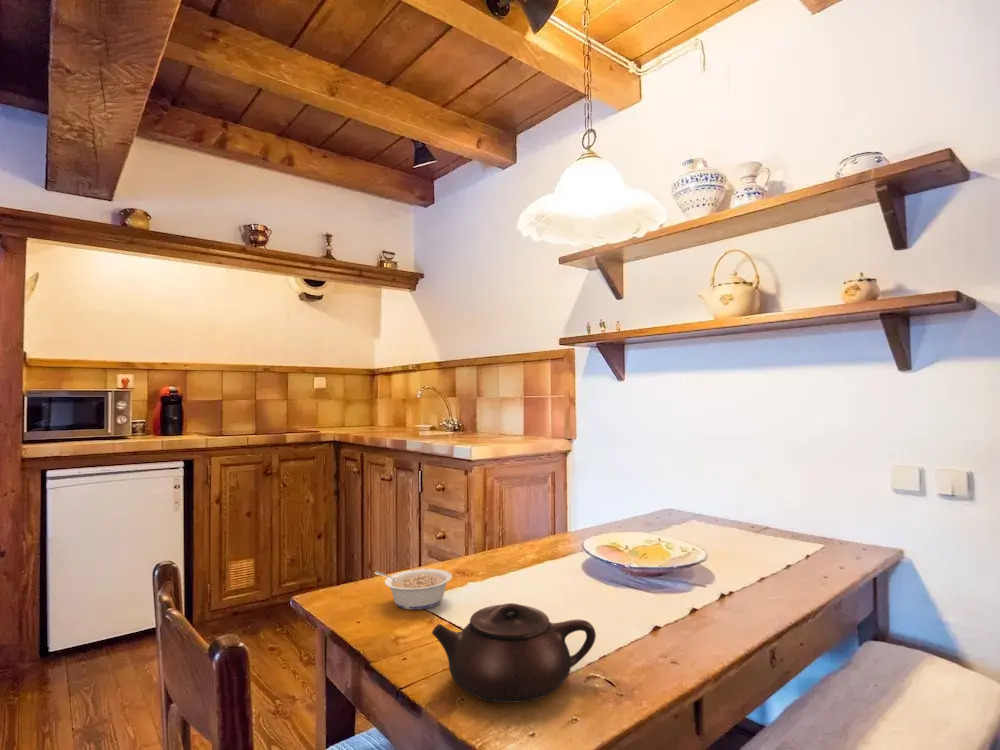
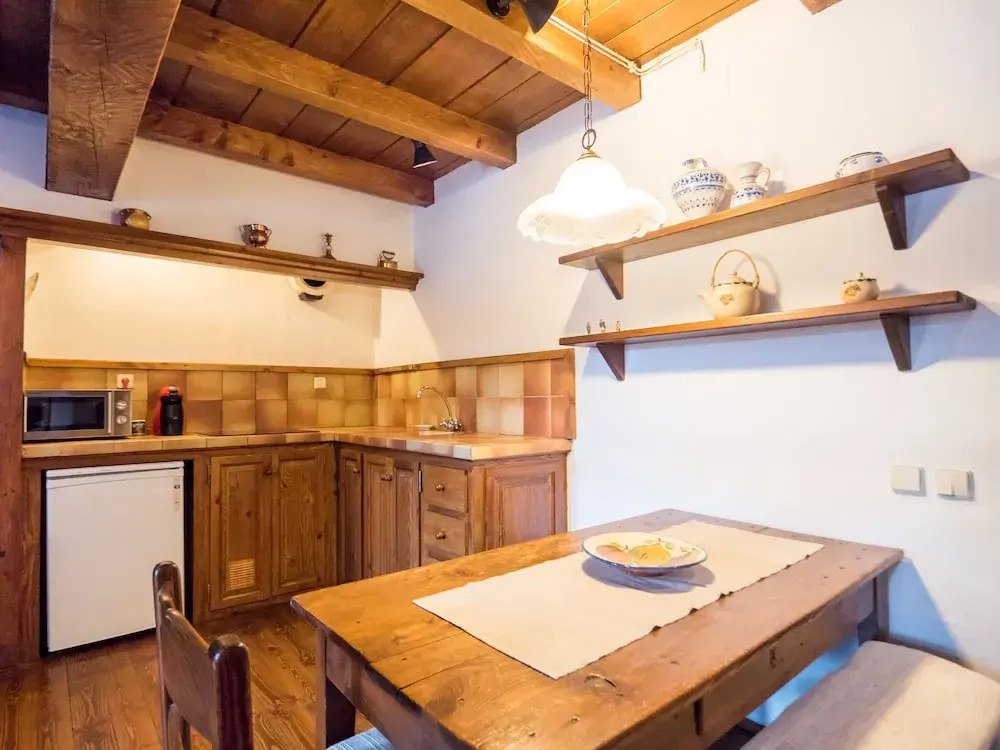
- legume [374,568,453,611]
- teapot [431,602,597,704]
